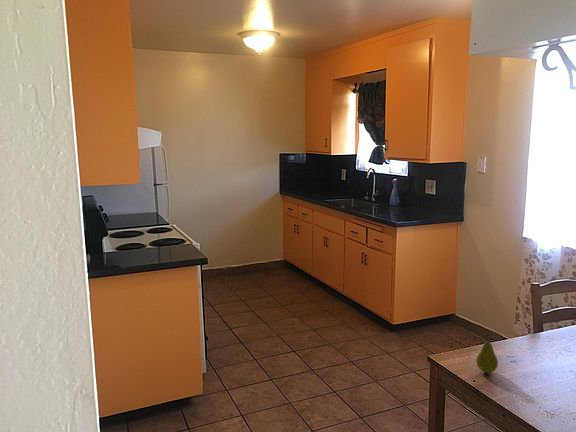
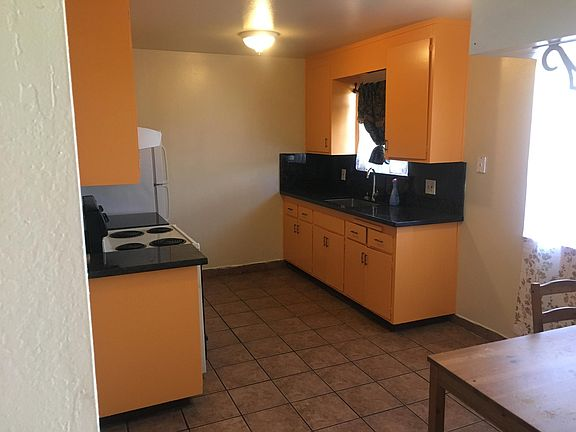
- fruit [475,336,499,374]
